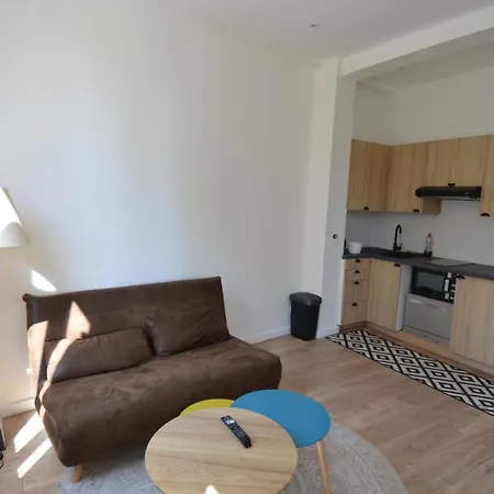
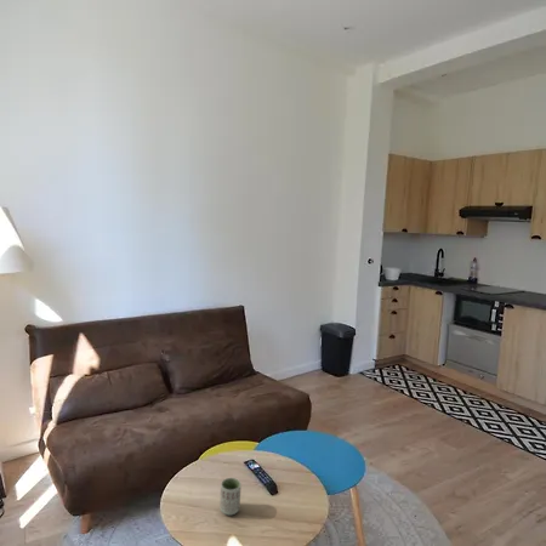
+ cup [218,477,243,517]
